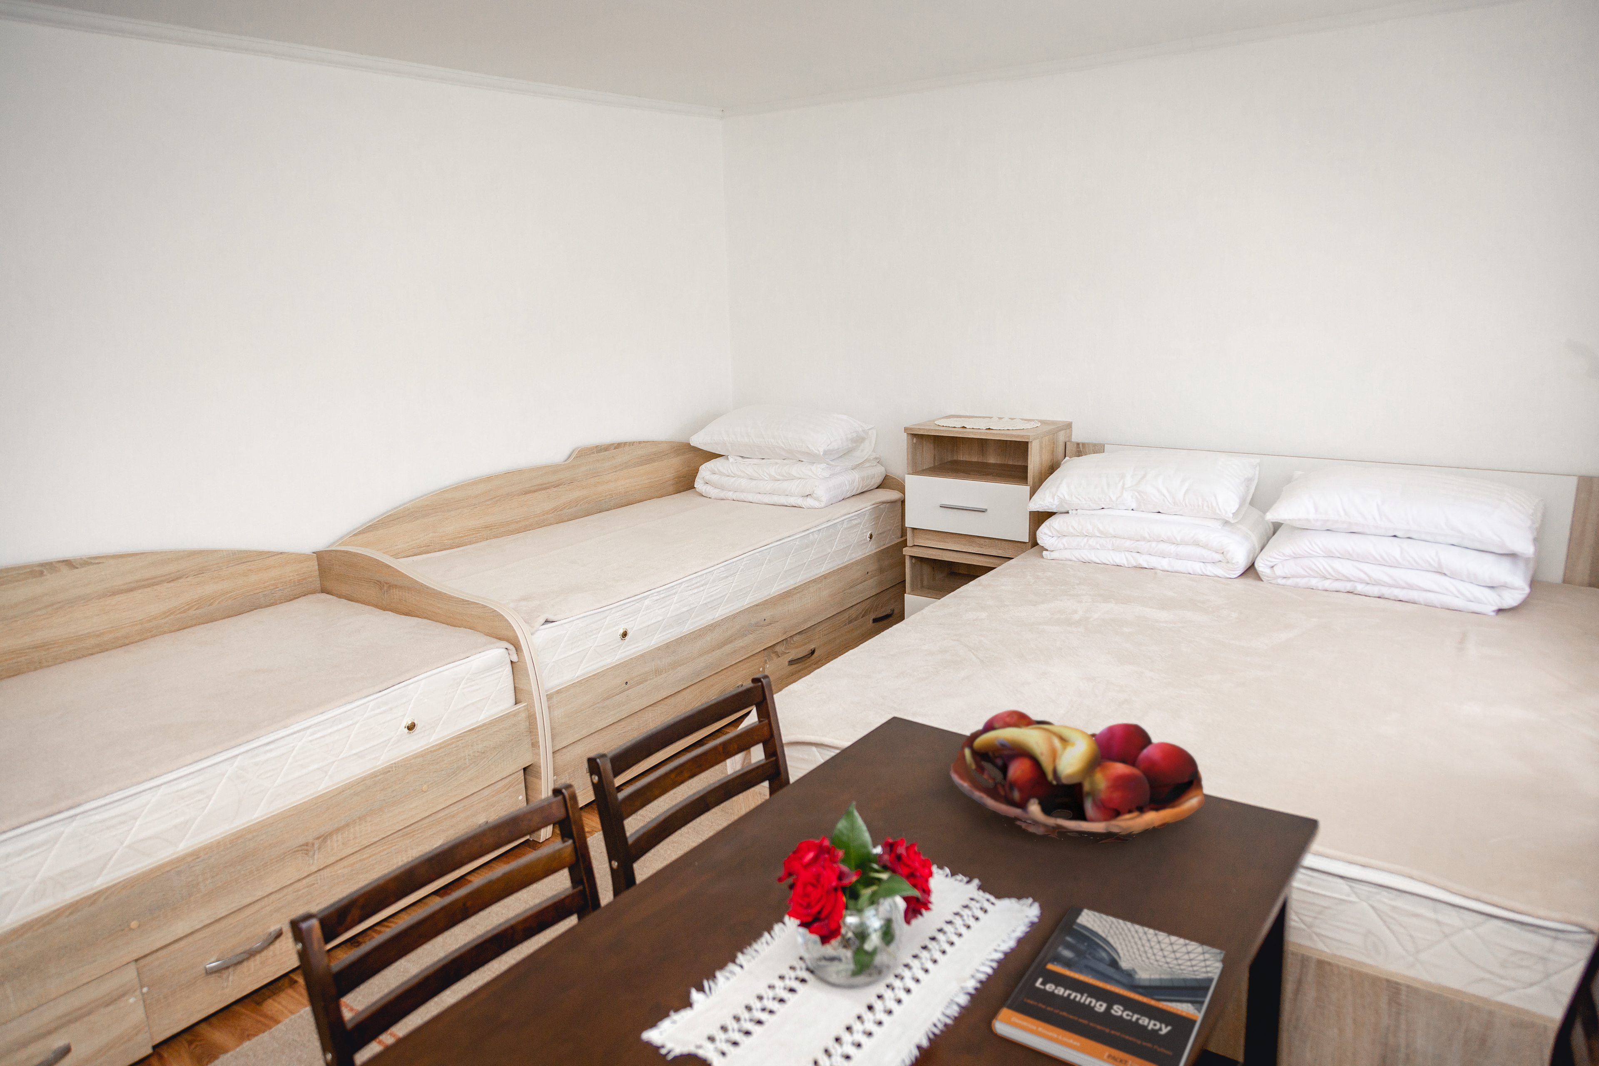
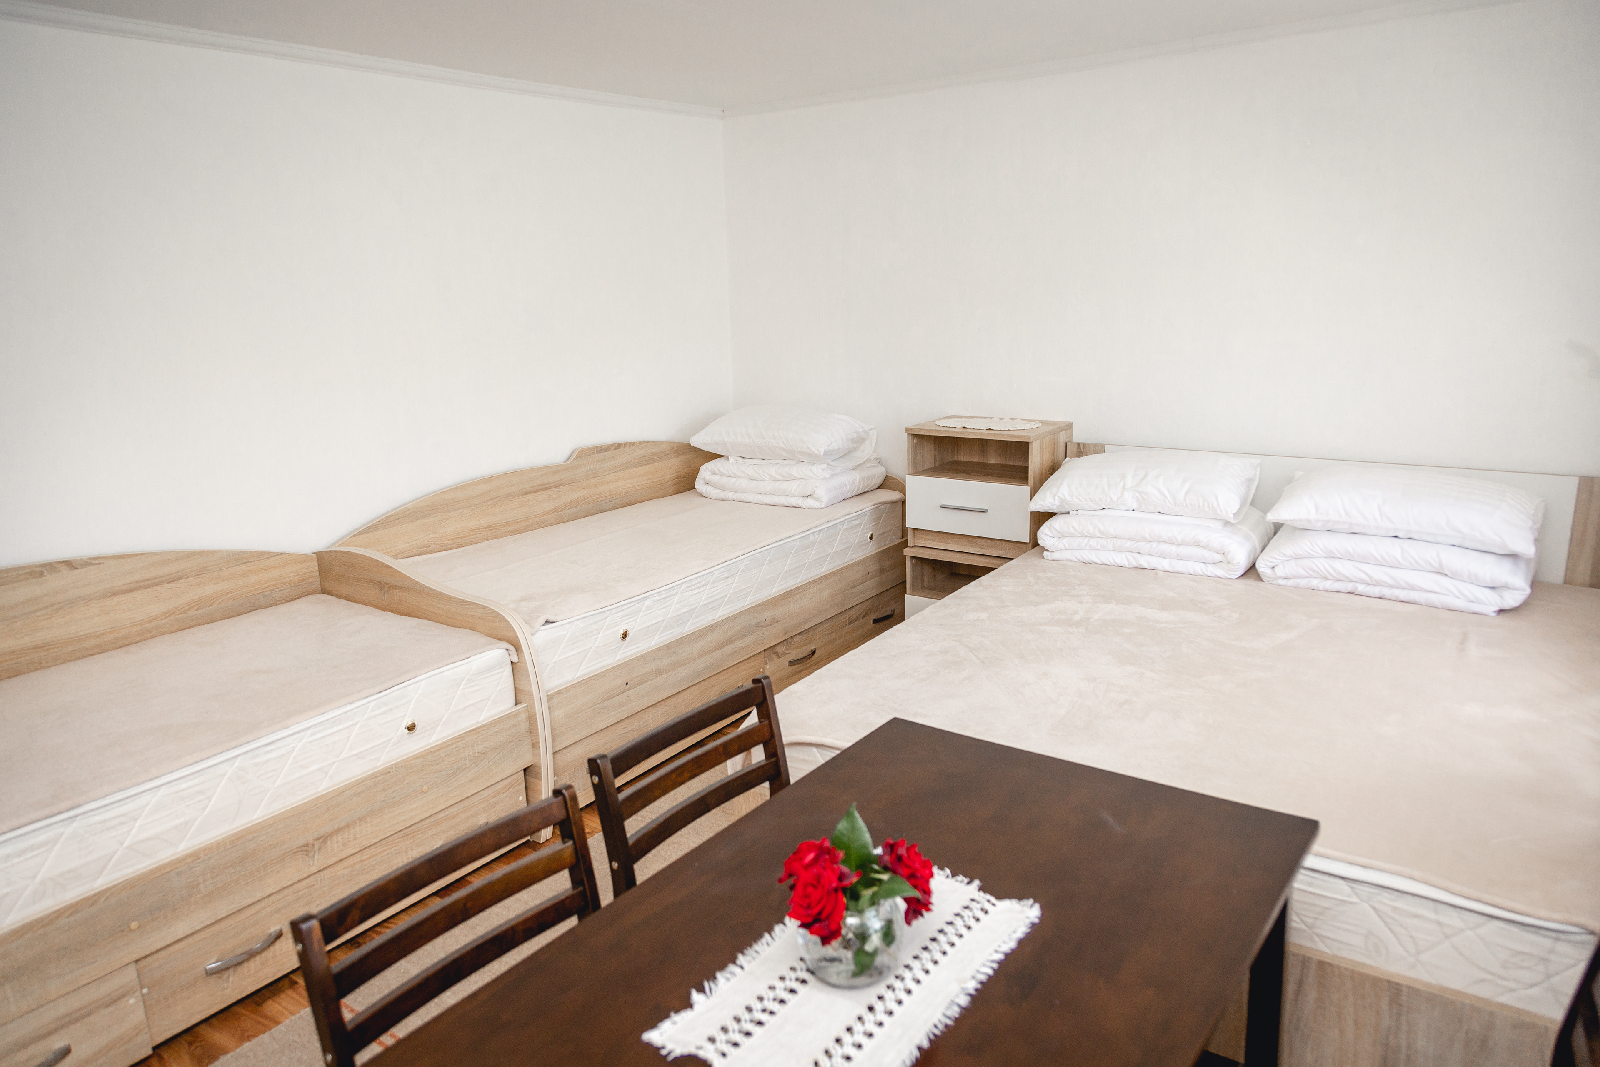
- fruit basket [949,709,1205,847]
- book [991,905,1225,1066]
